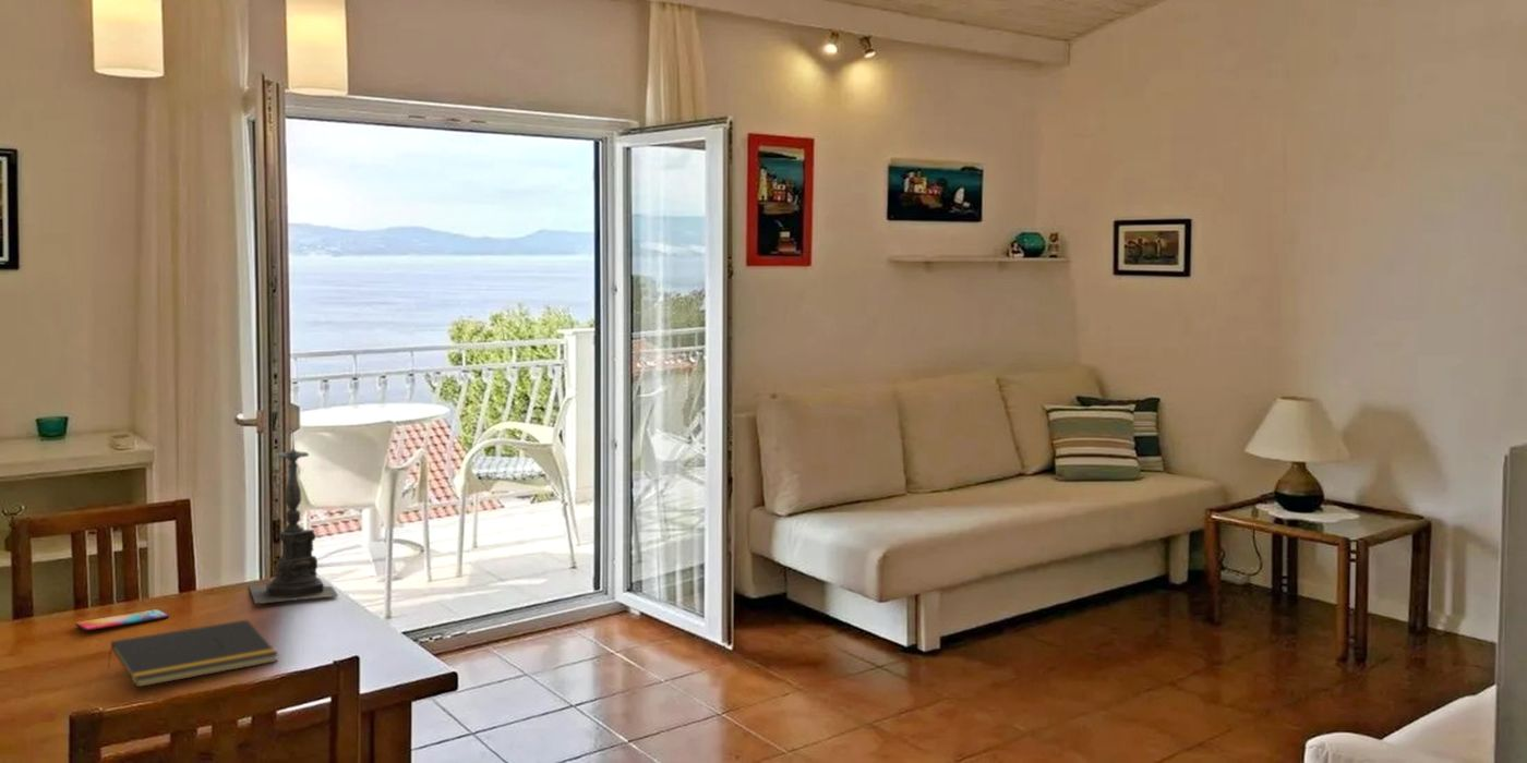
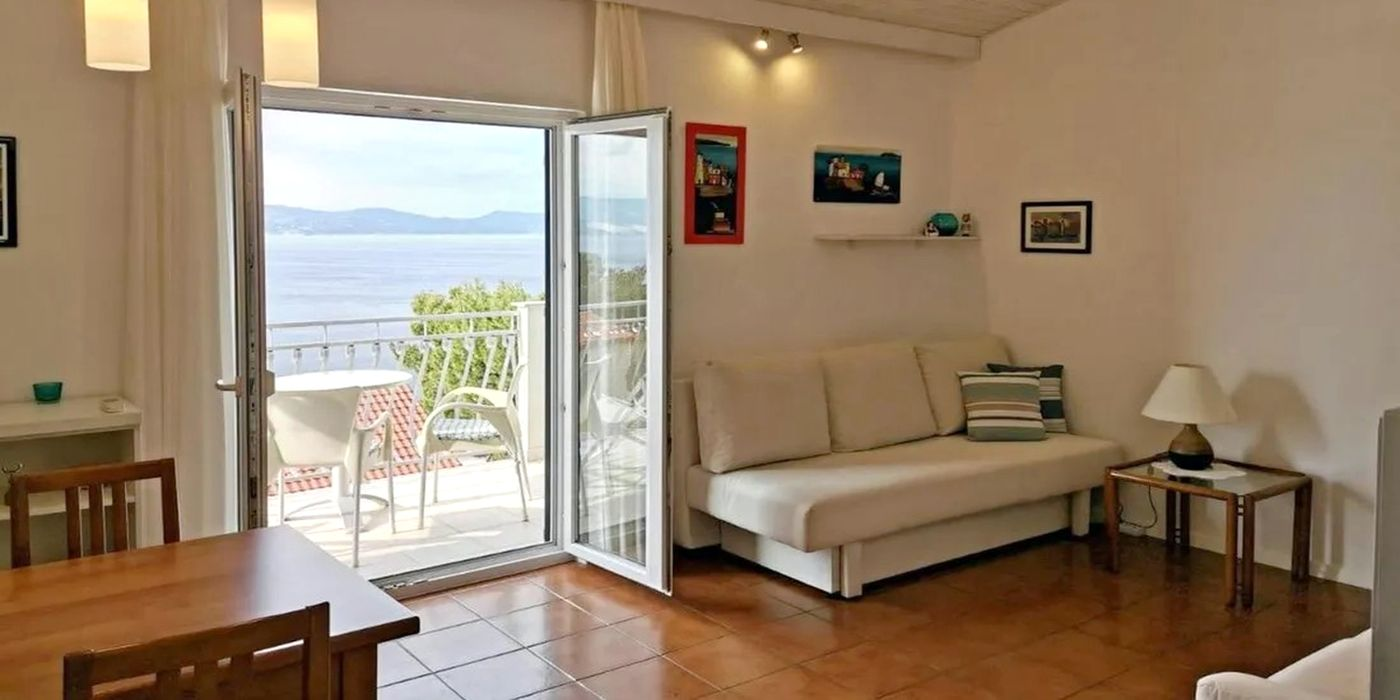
- notepad [107,619,279,688]
- candle holder [248,428,339,605]
- smartphone [74,608,169,632]
